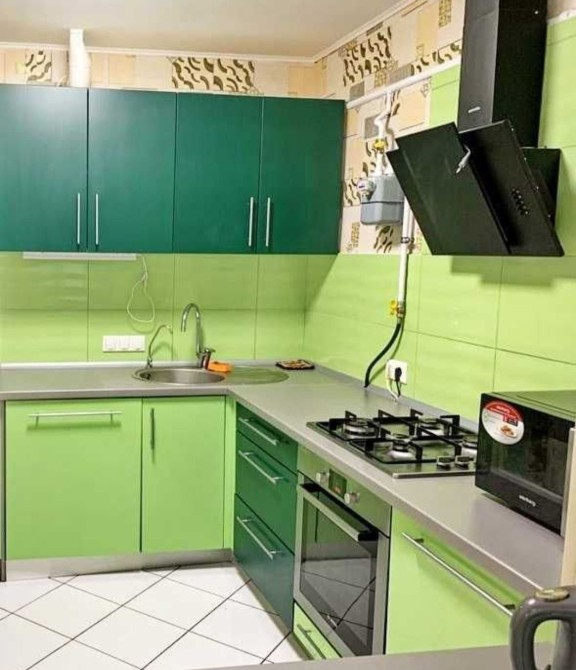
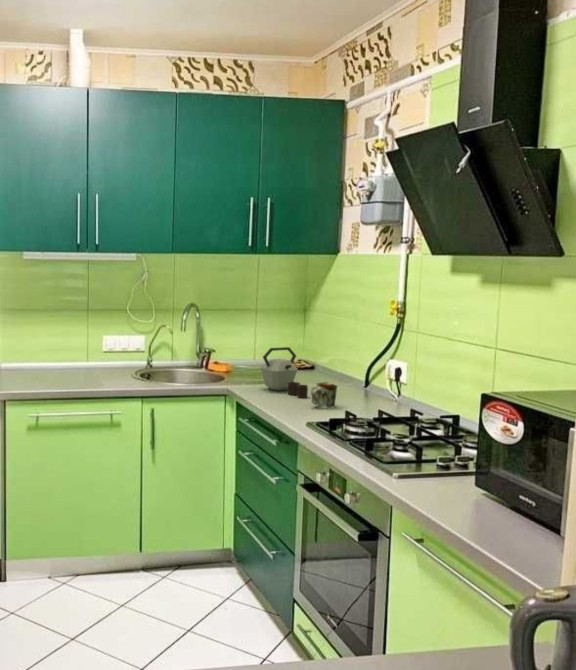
+ mug [310,381,339,409]
+ kettle [260,346,309,399]
